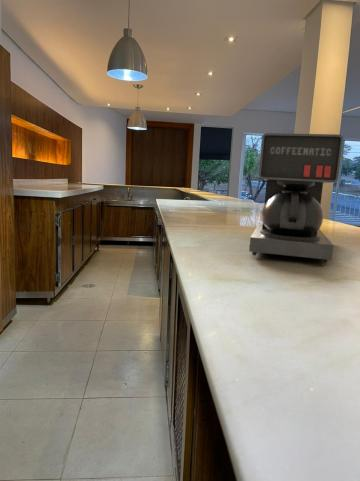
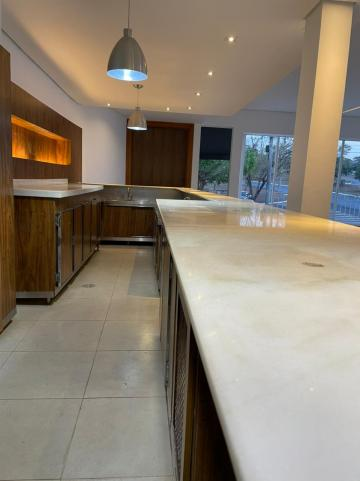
- coffee maker [248,132,344,264]
